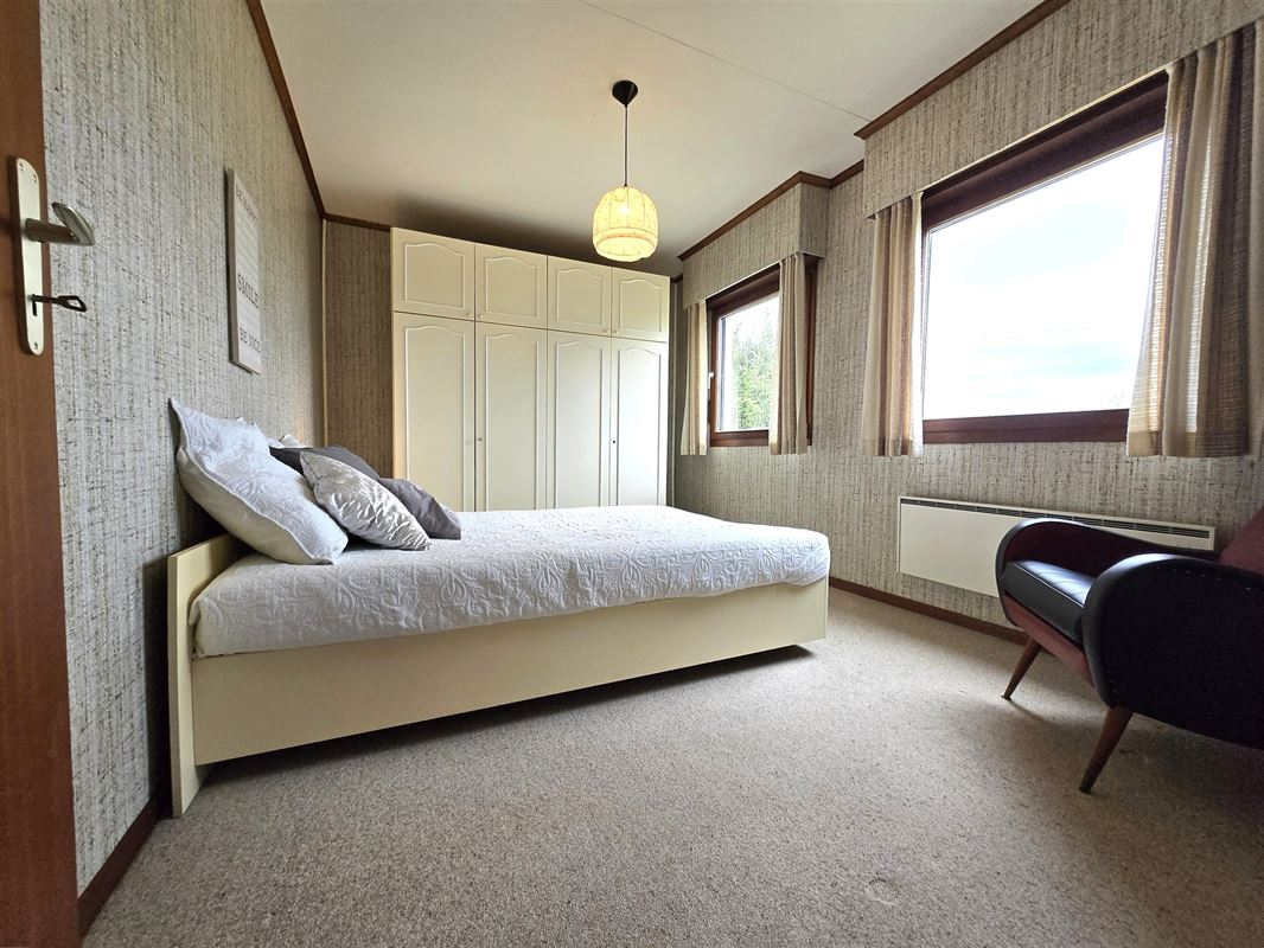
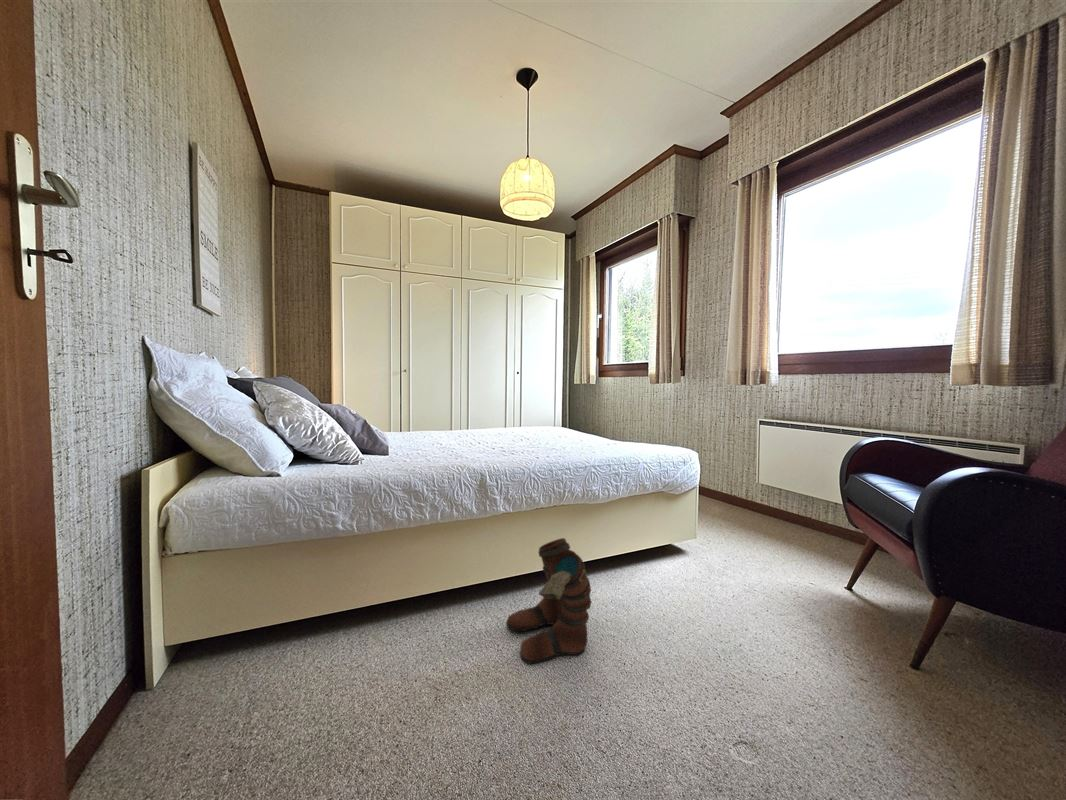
+ boots [506,537,593,665]
